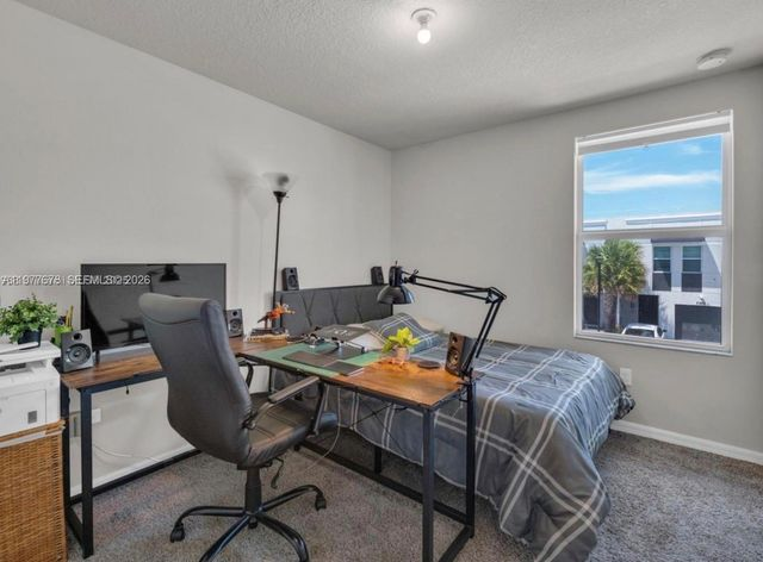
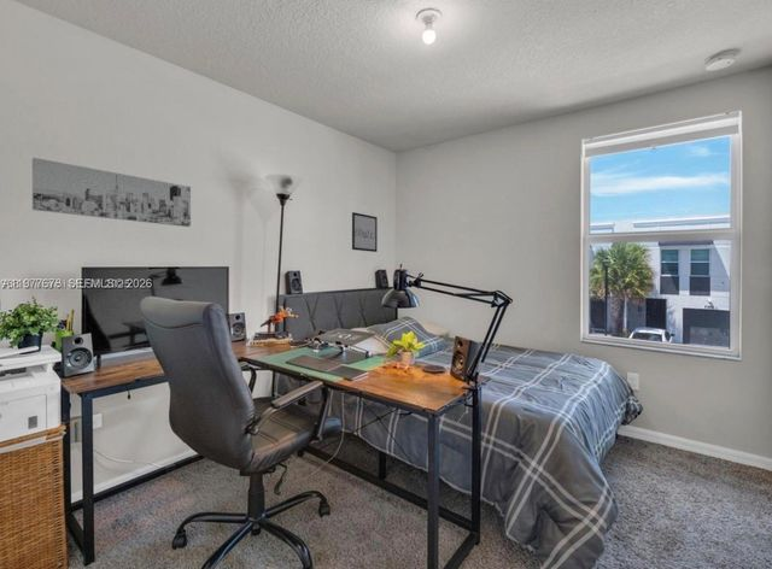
+ wall art [31,157,192,228]
+ wall art [351,211,379,253]
